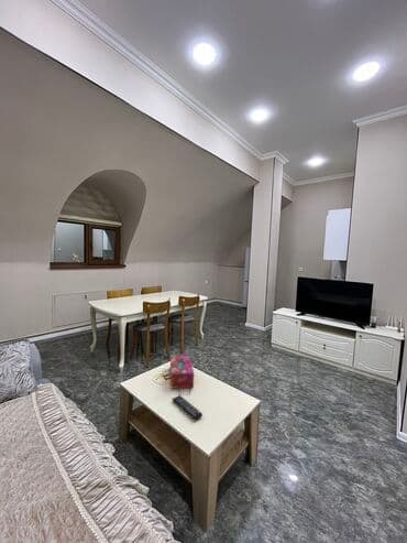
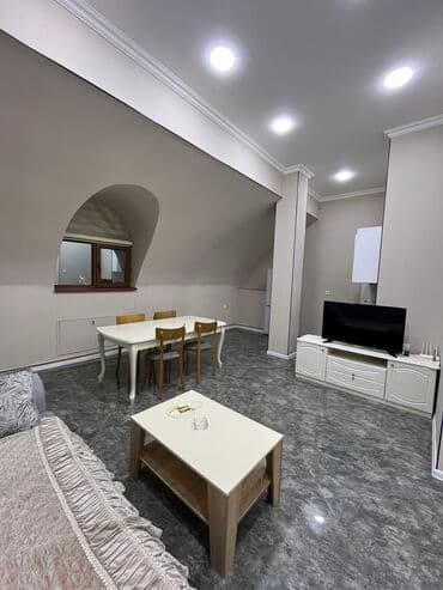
- tissue box [169,355,195,390]
- remote control [172,394,204,421]
